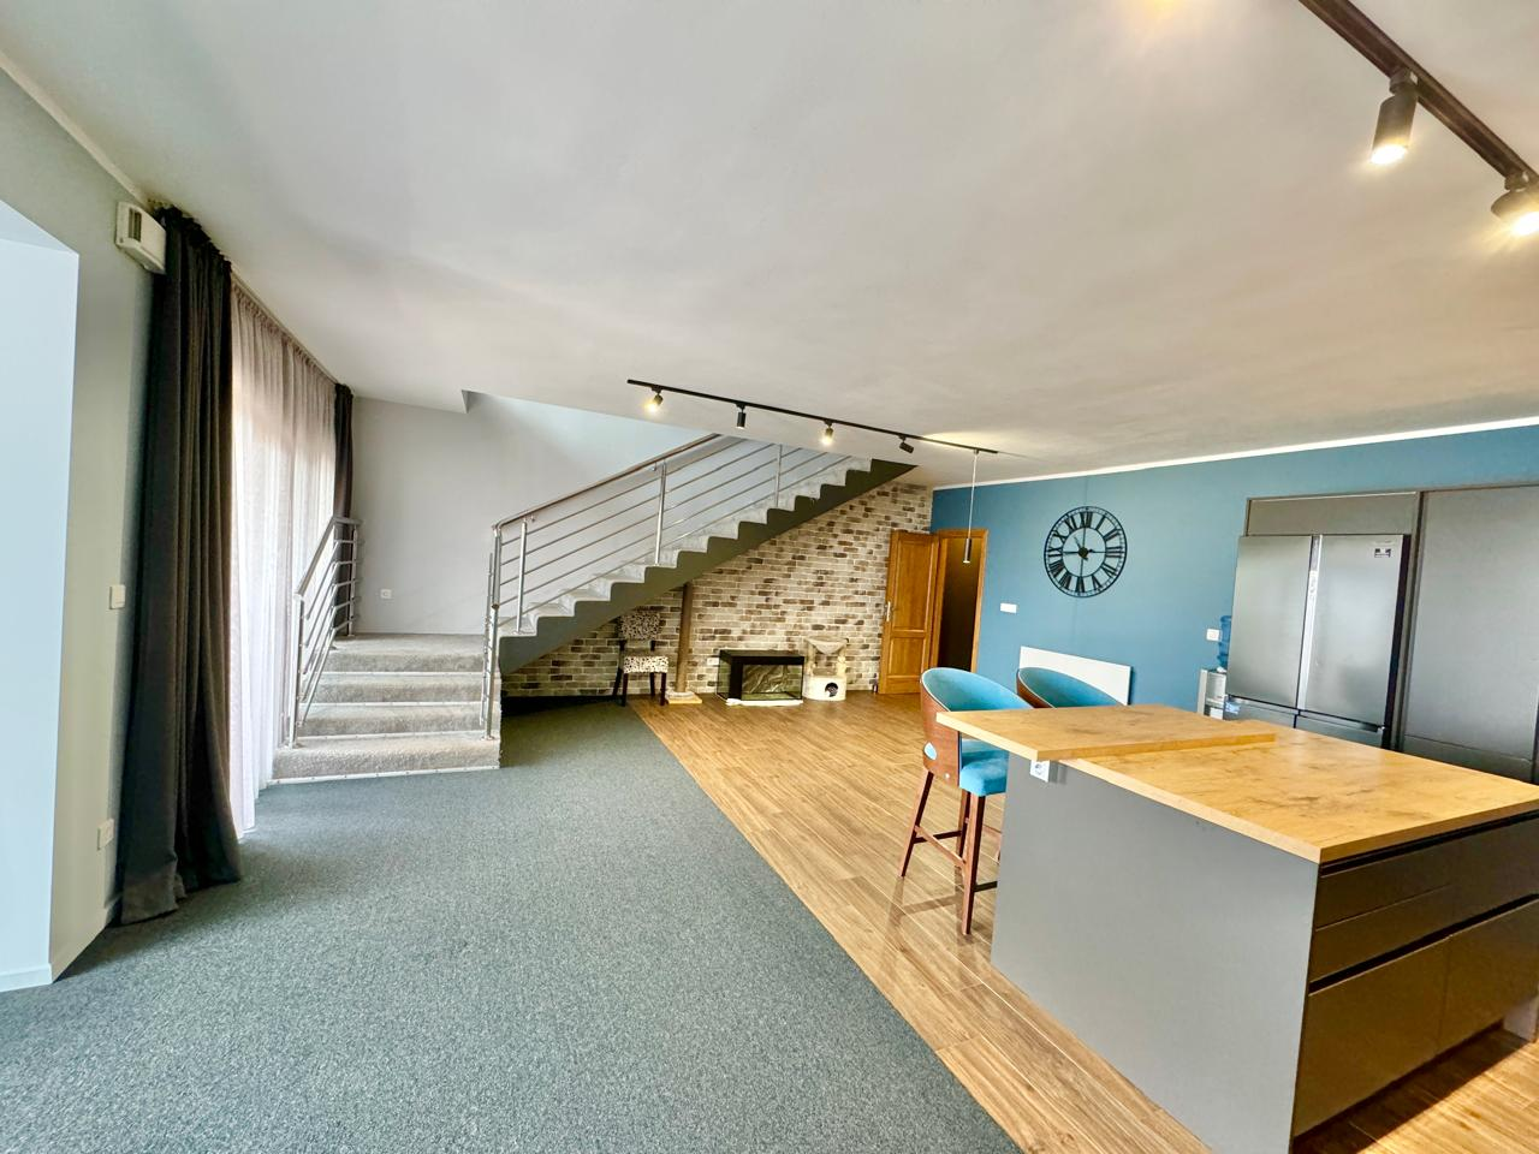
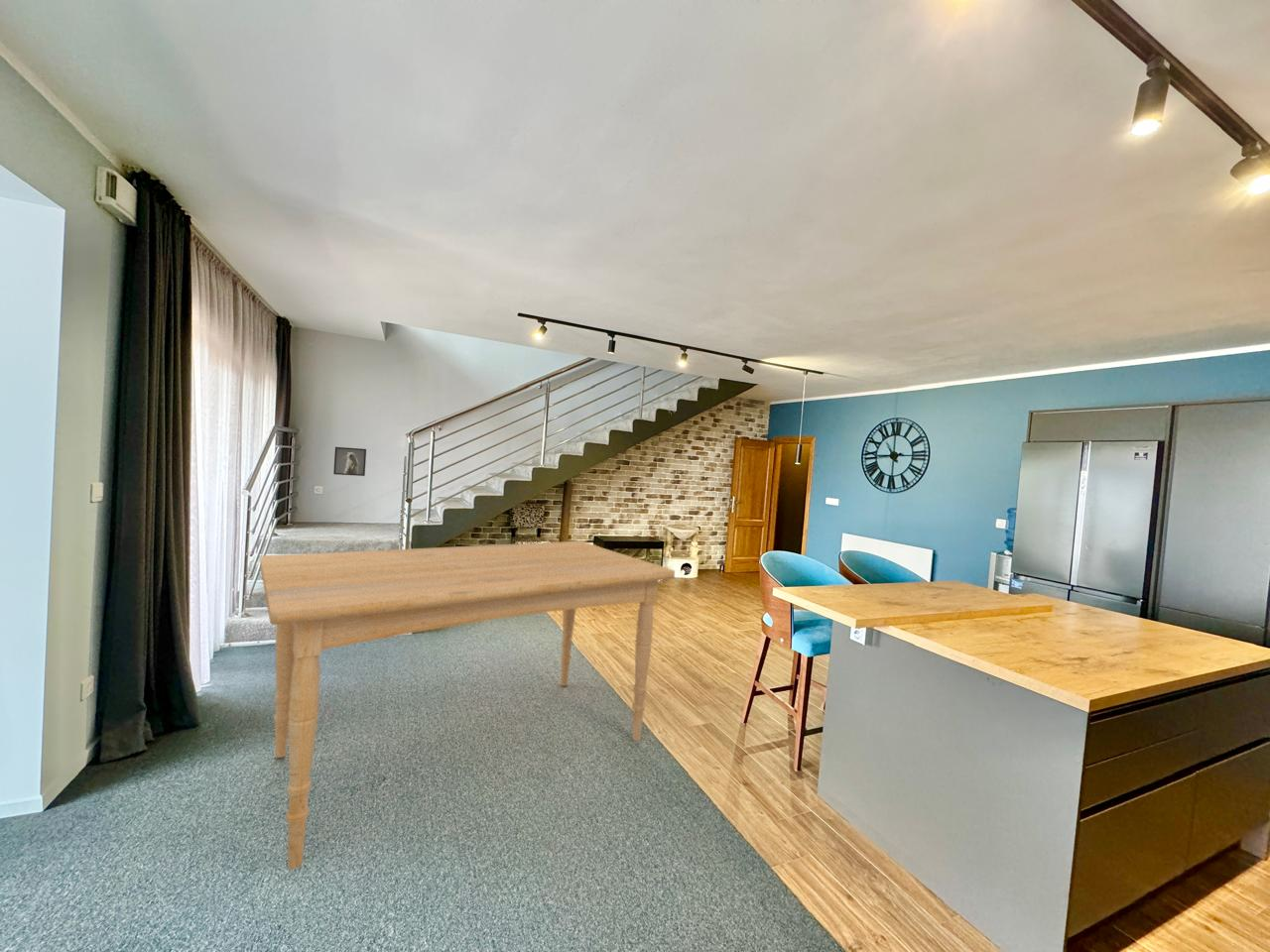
+ dining table [259,540,676,870]
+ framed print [332,446,367,477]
